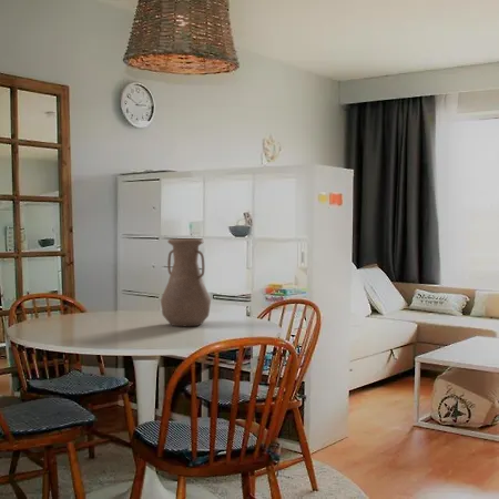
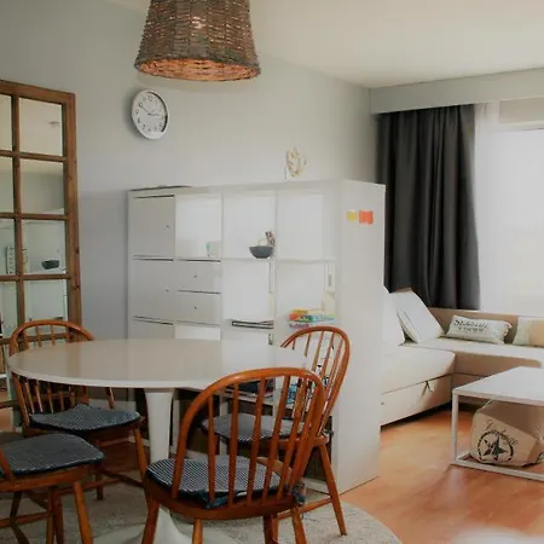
- vase [160,237,212,328]
